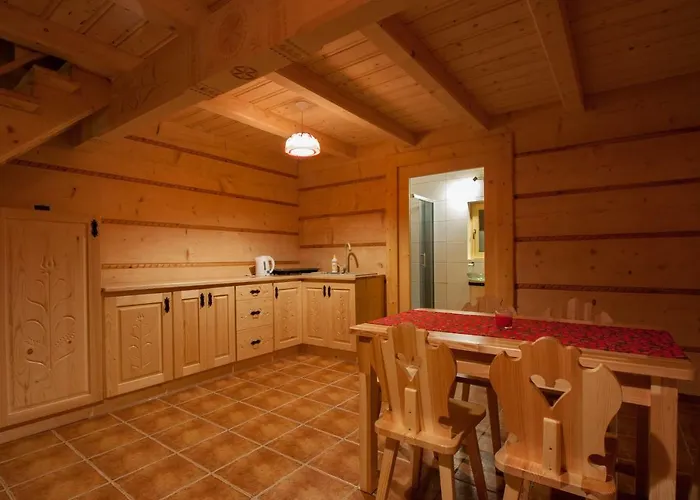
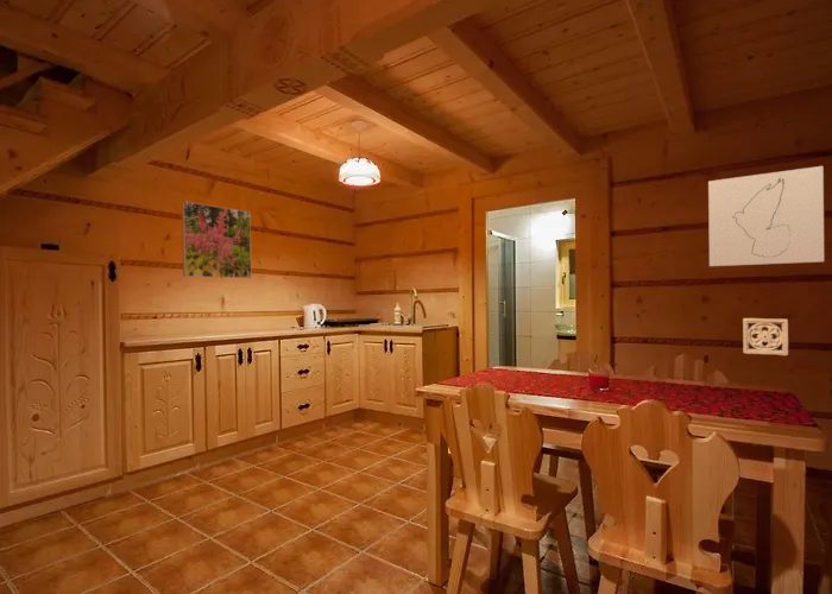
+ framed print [181,200,252,279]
+ wall art [707,165,825,267]
+ wall ornament [742,317,789,356]
